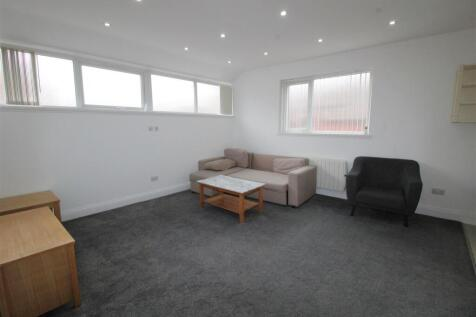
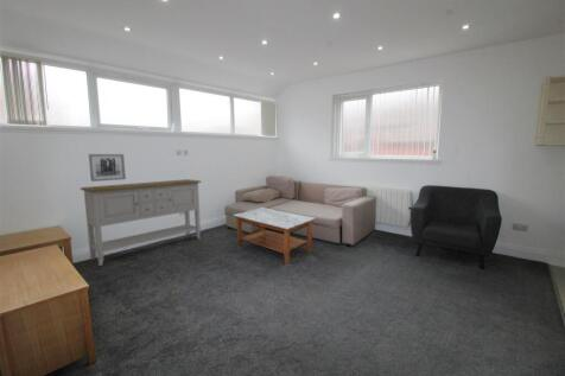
+ wall art [88,153,127,183]
+ sideboard [80,178,203,267]
